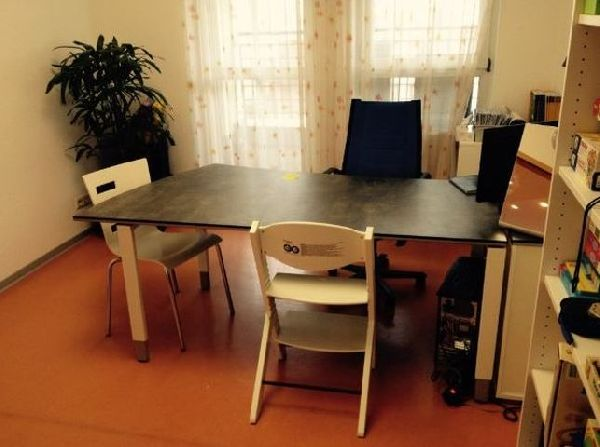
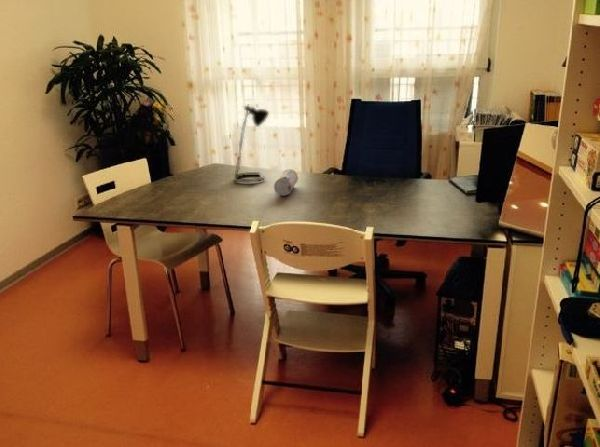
+ desk lamp [234,103,270,184]
+ pencil case [273,168,299,197]
